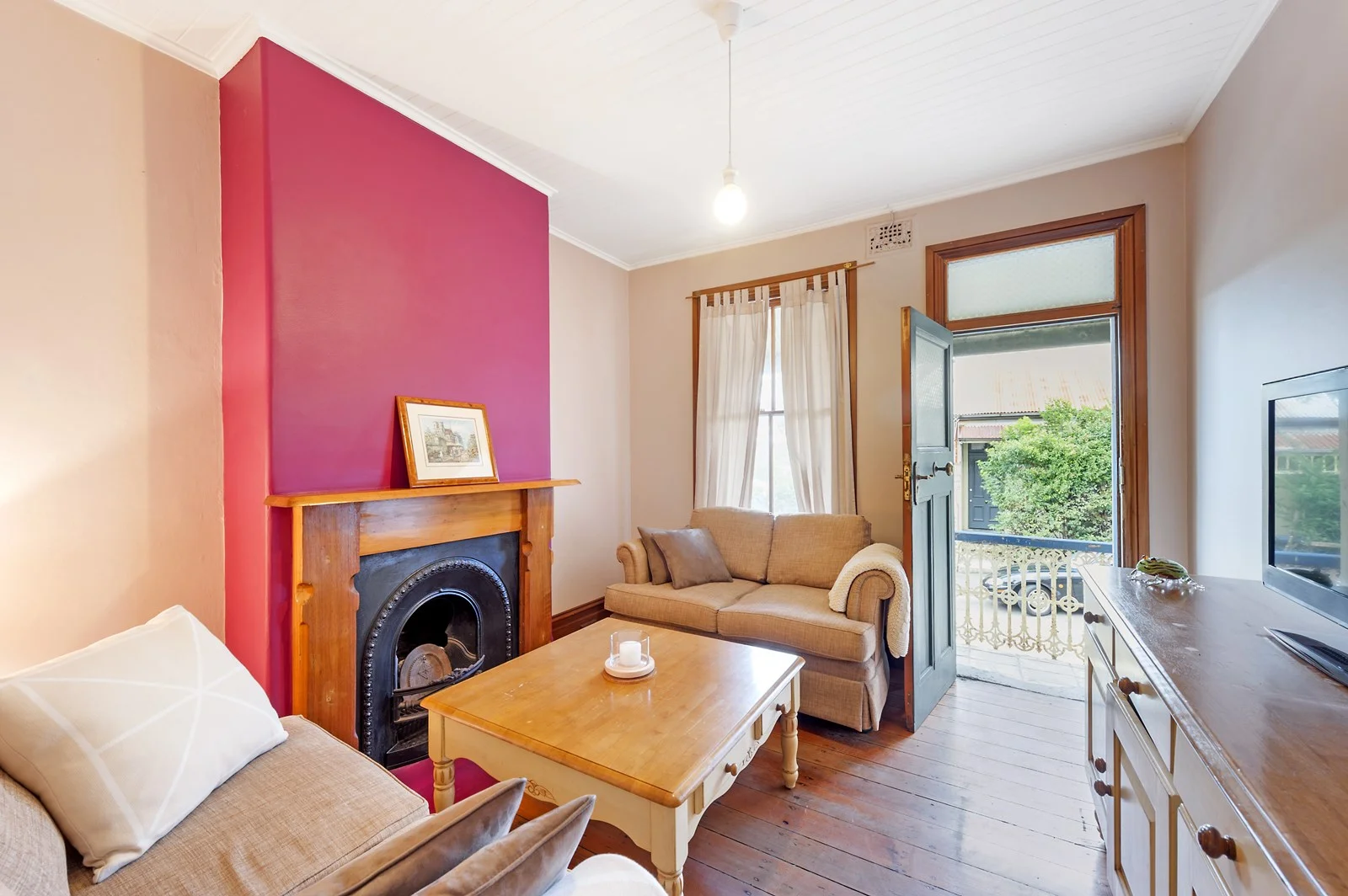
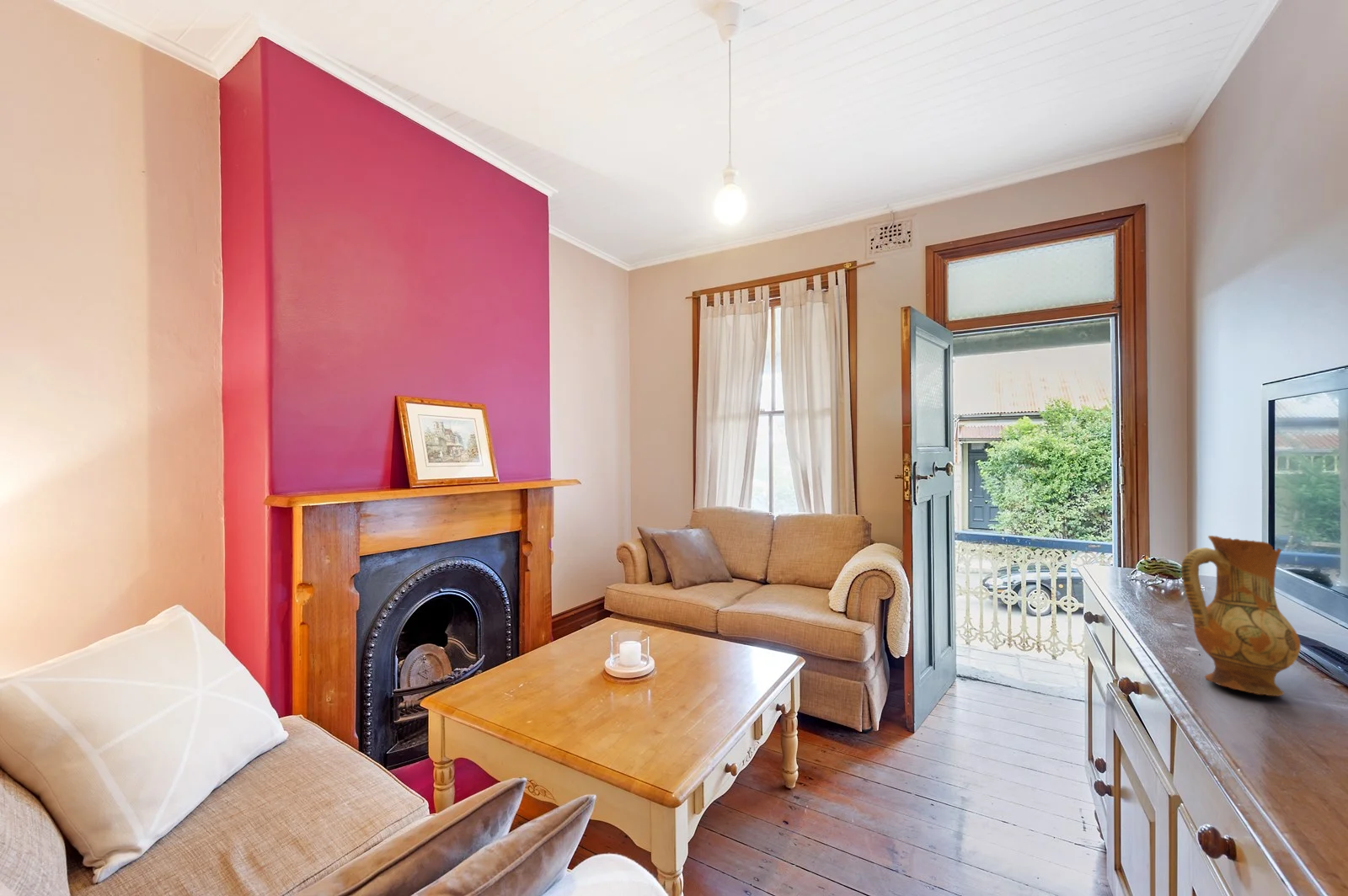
+ ceramic jug [1180,535,1302,697]
